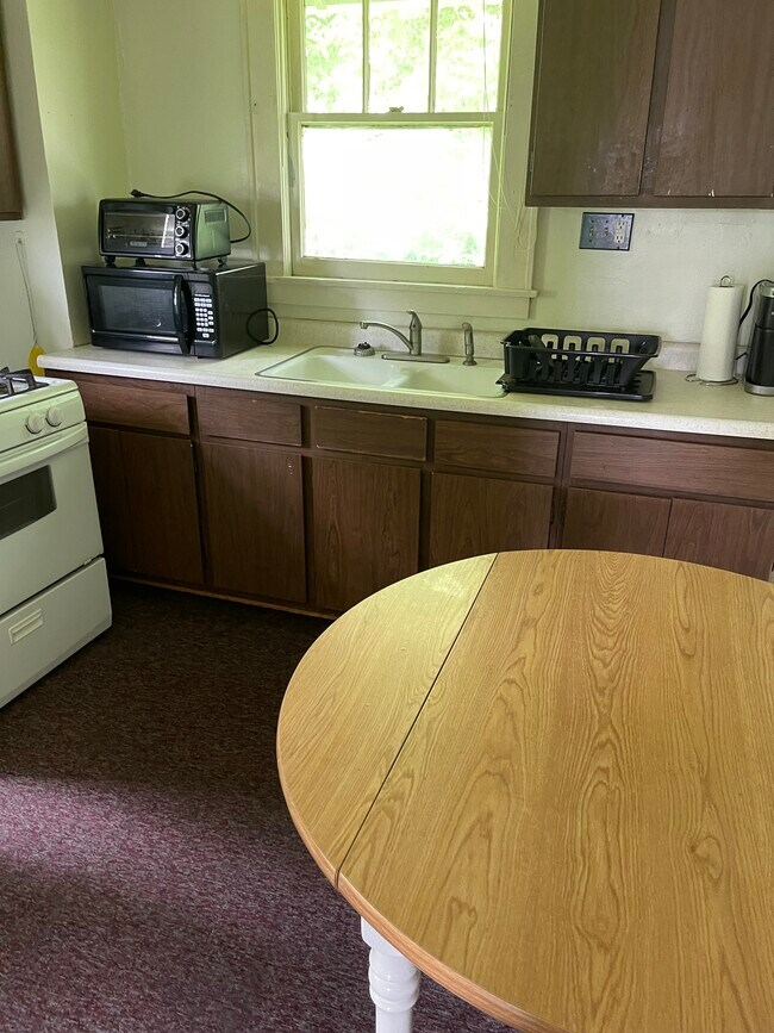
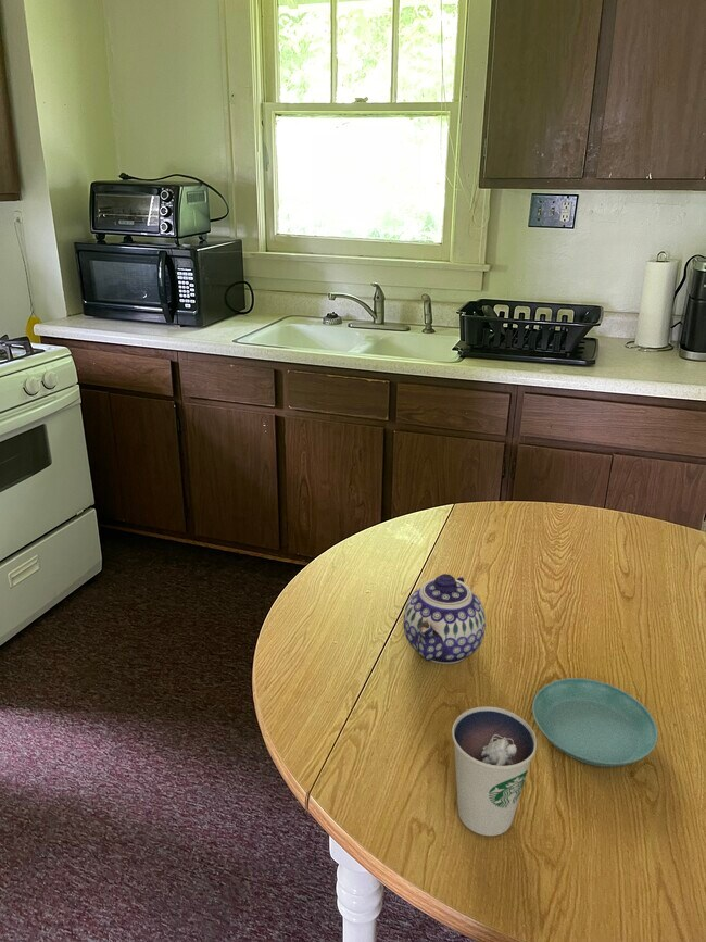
+ saucer [531,677,659,768]
+ dixie cup [451,706,538,837]
+ teapot [402,573,487,665]
